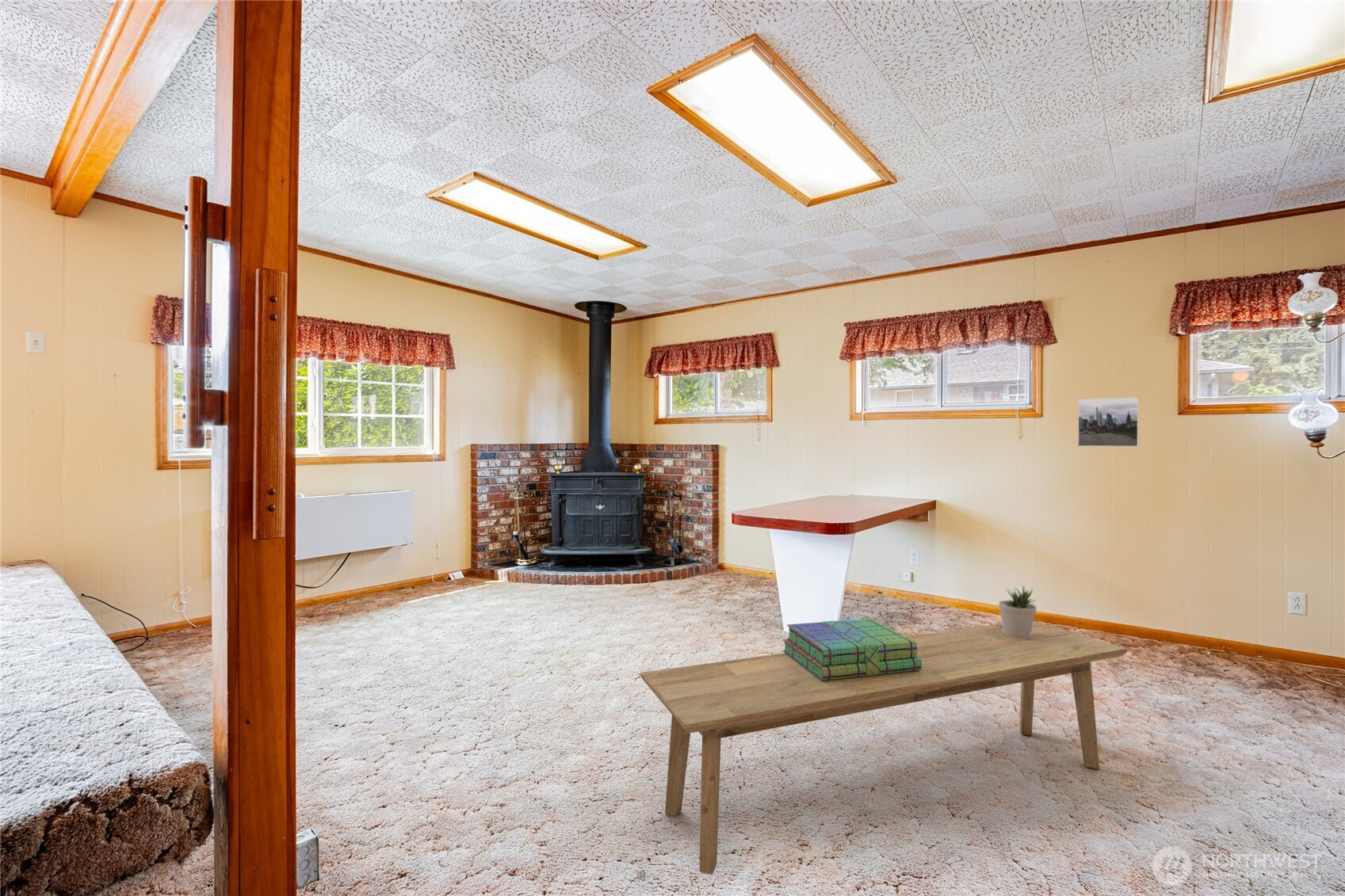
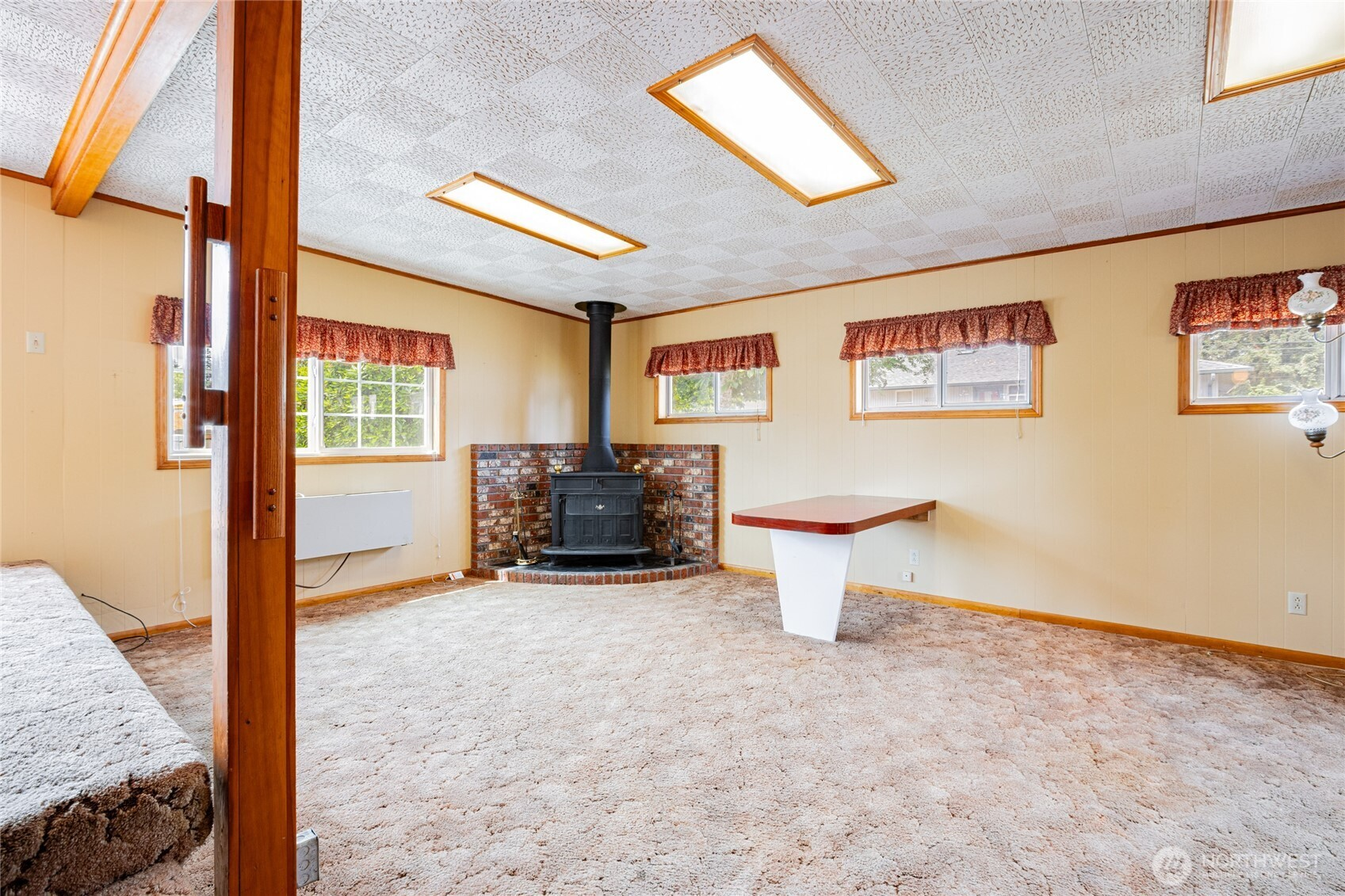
- stack of books [782,618,922,681]
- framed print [1077,396,1139,448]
- potted plant [998,585,1038,639]
- bench [640,620,1128,875]
